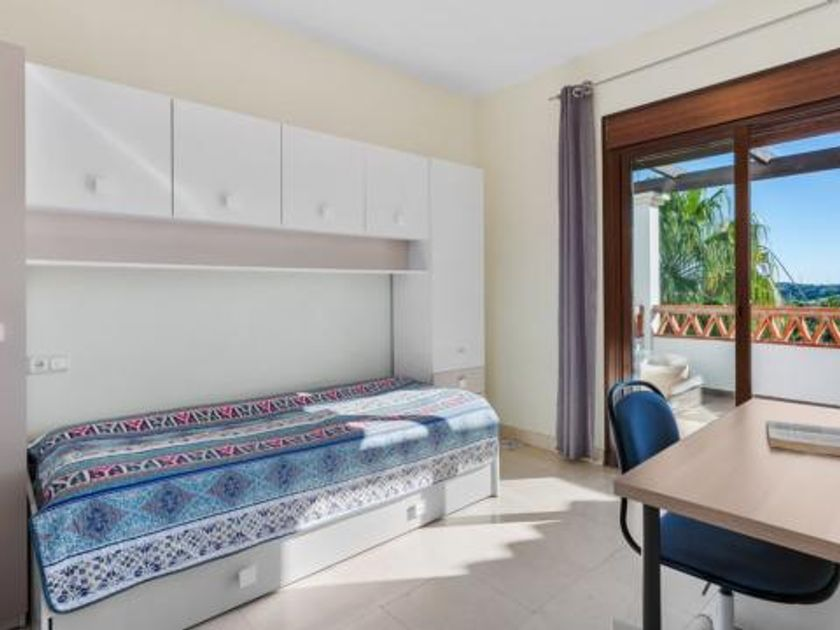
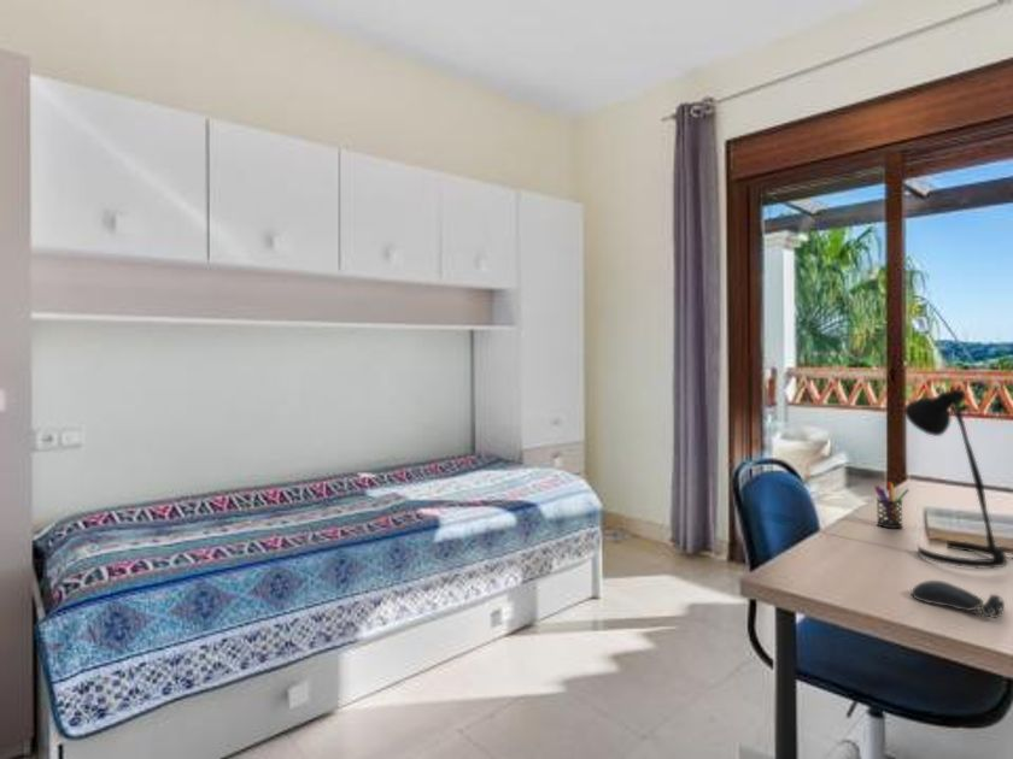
+ pen holder [873,481,910,529]
+ desk lamp [903,386,1013,570]
+ computer mouse [909,579,1006,619]
